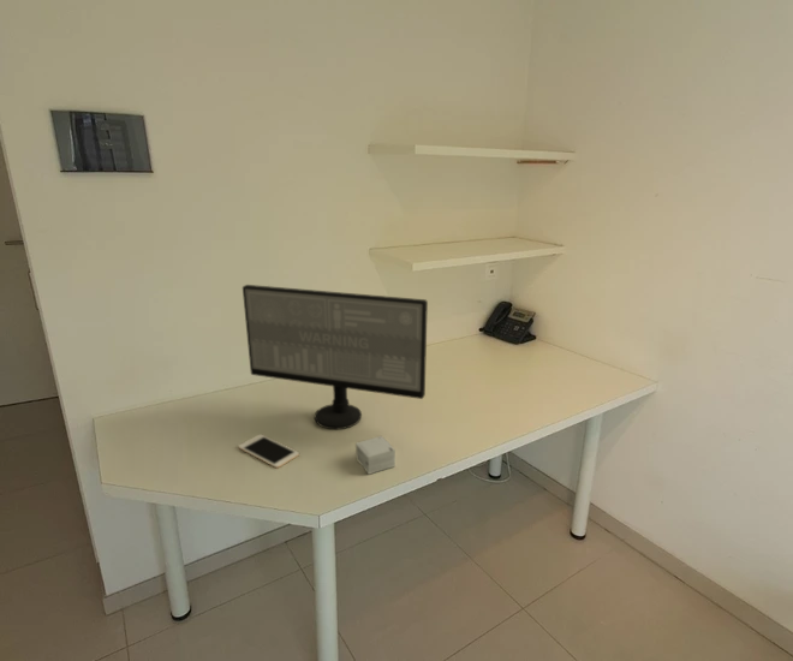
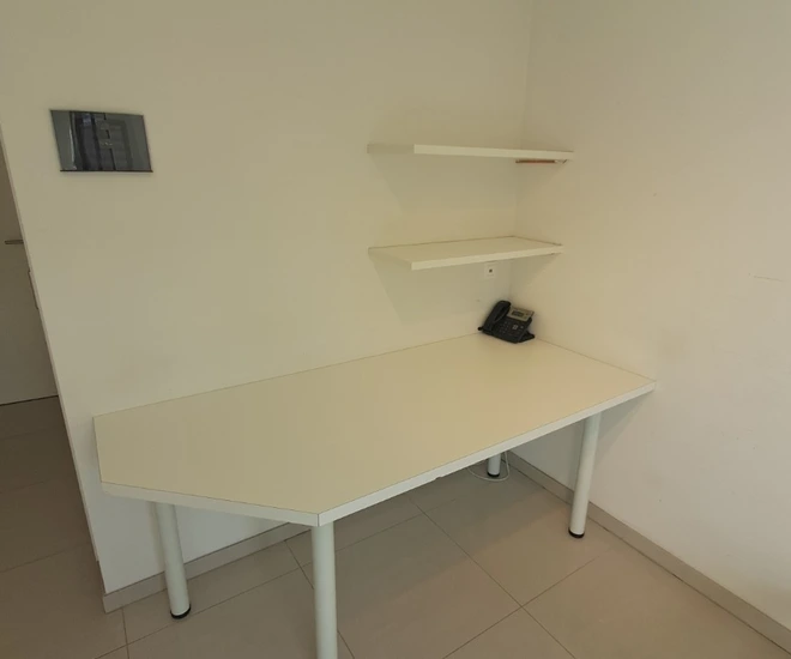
- small box [354,435,396,476]
- computer monitor [242,284,429,430]
- cell phone [237,434,300,470]
